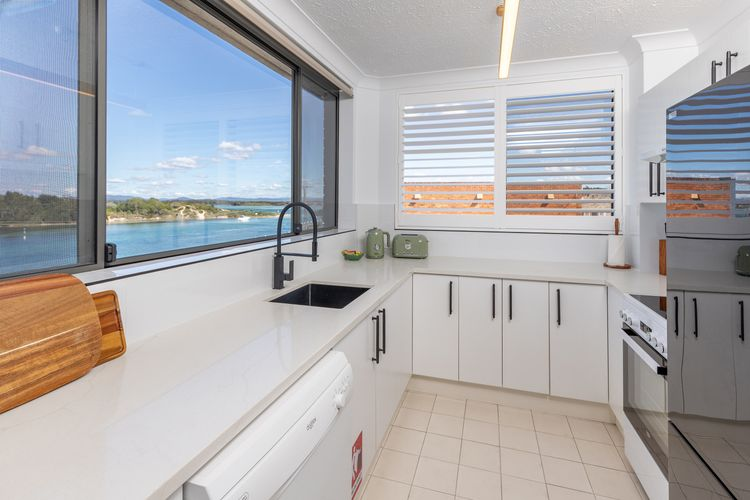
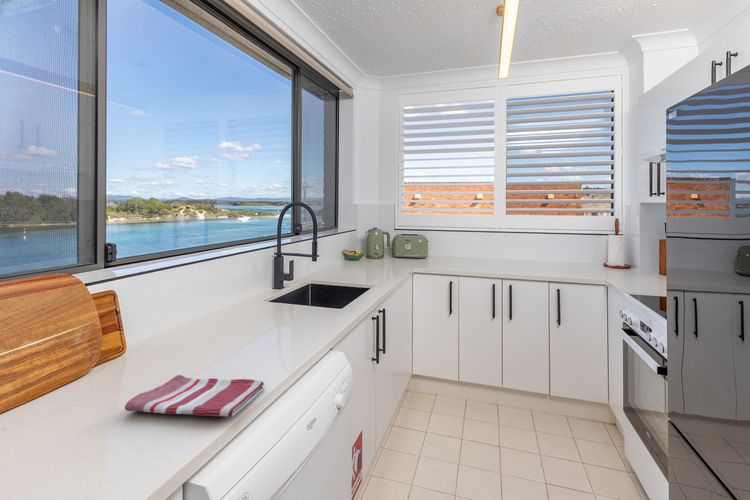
+ dish towel [124,374,265,418]
